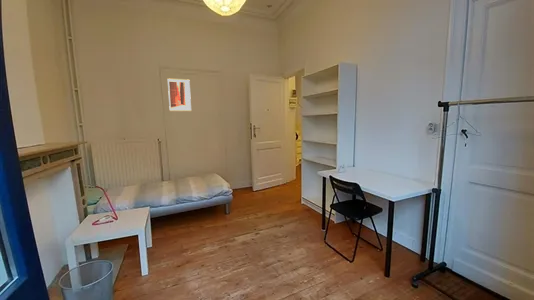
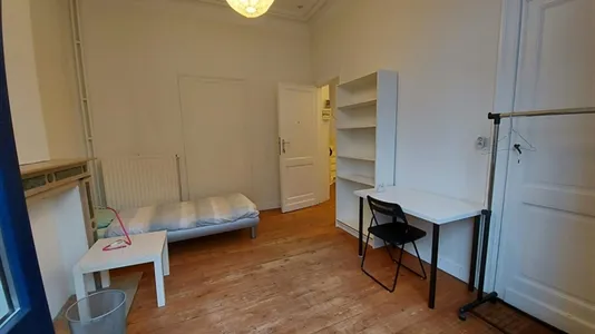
- wall art [167,77,192,112]
